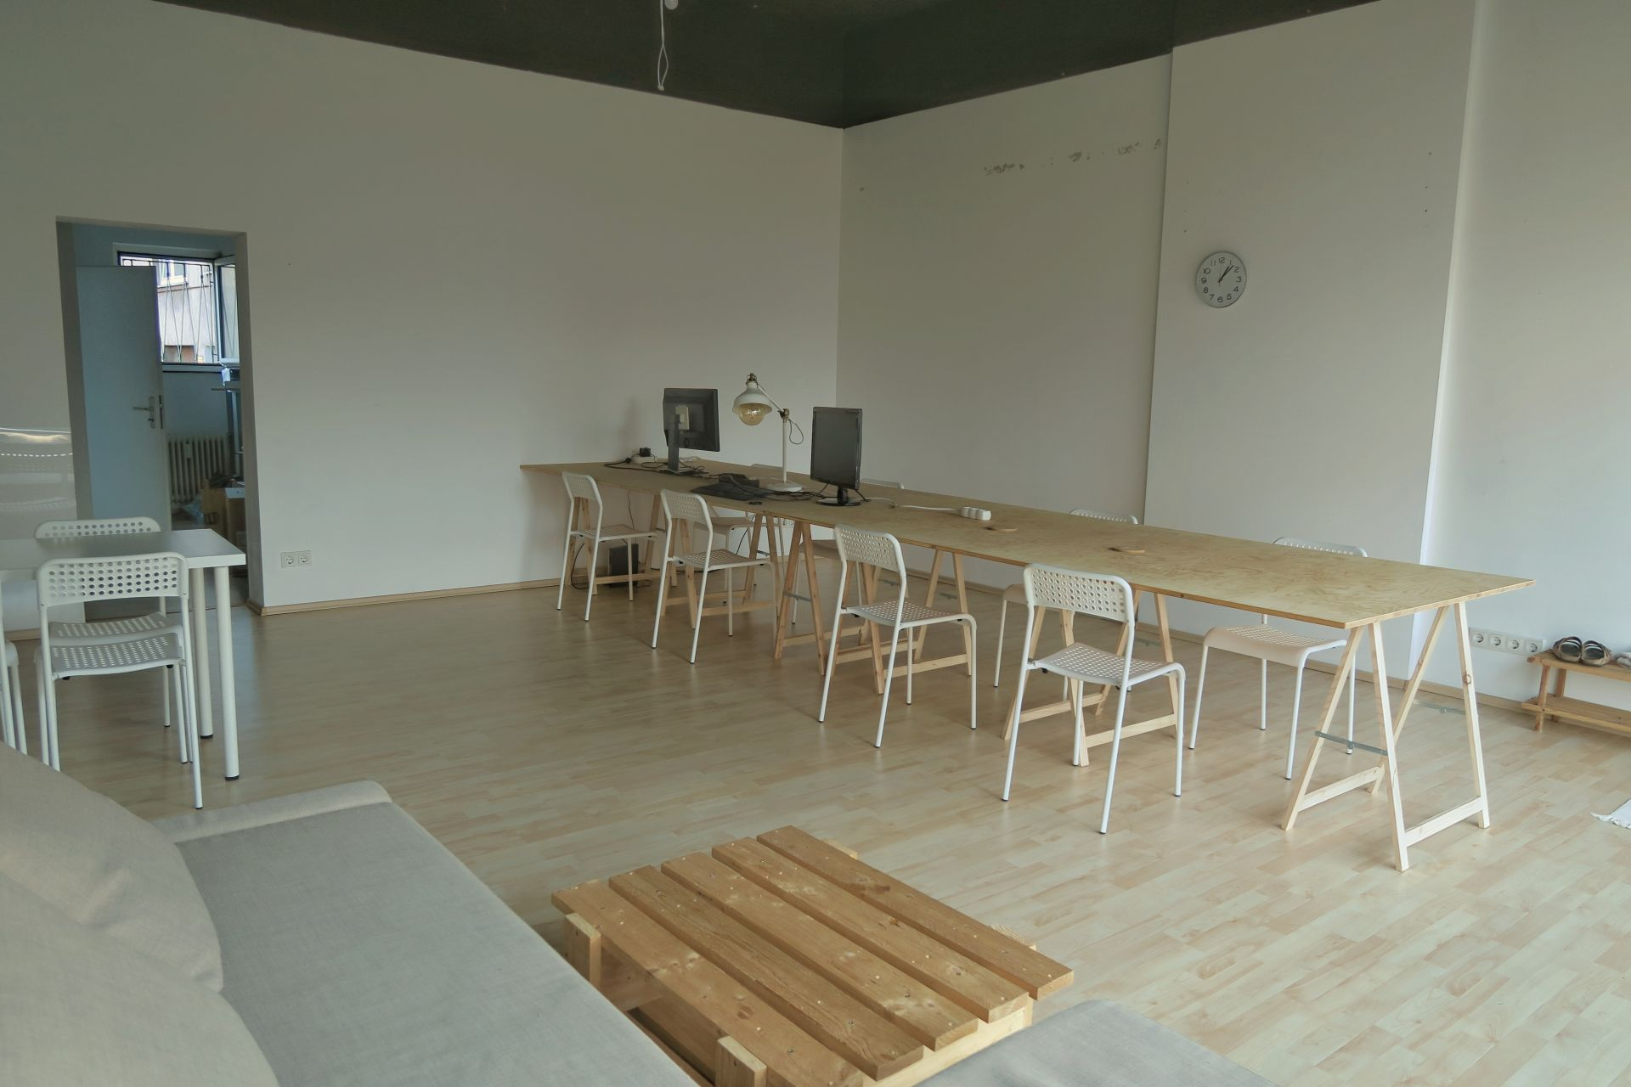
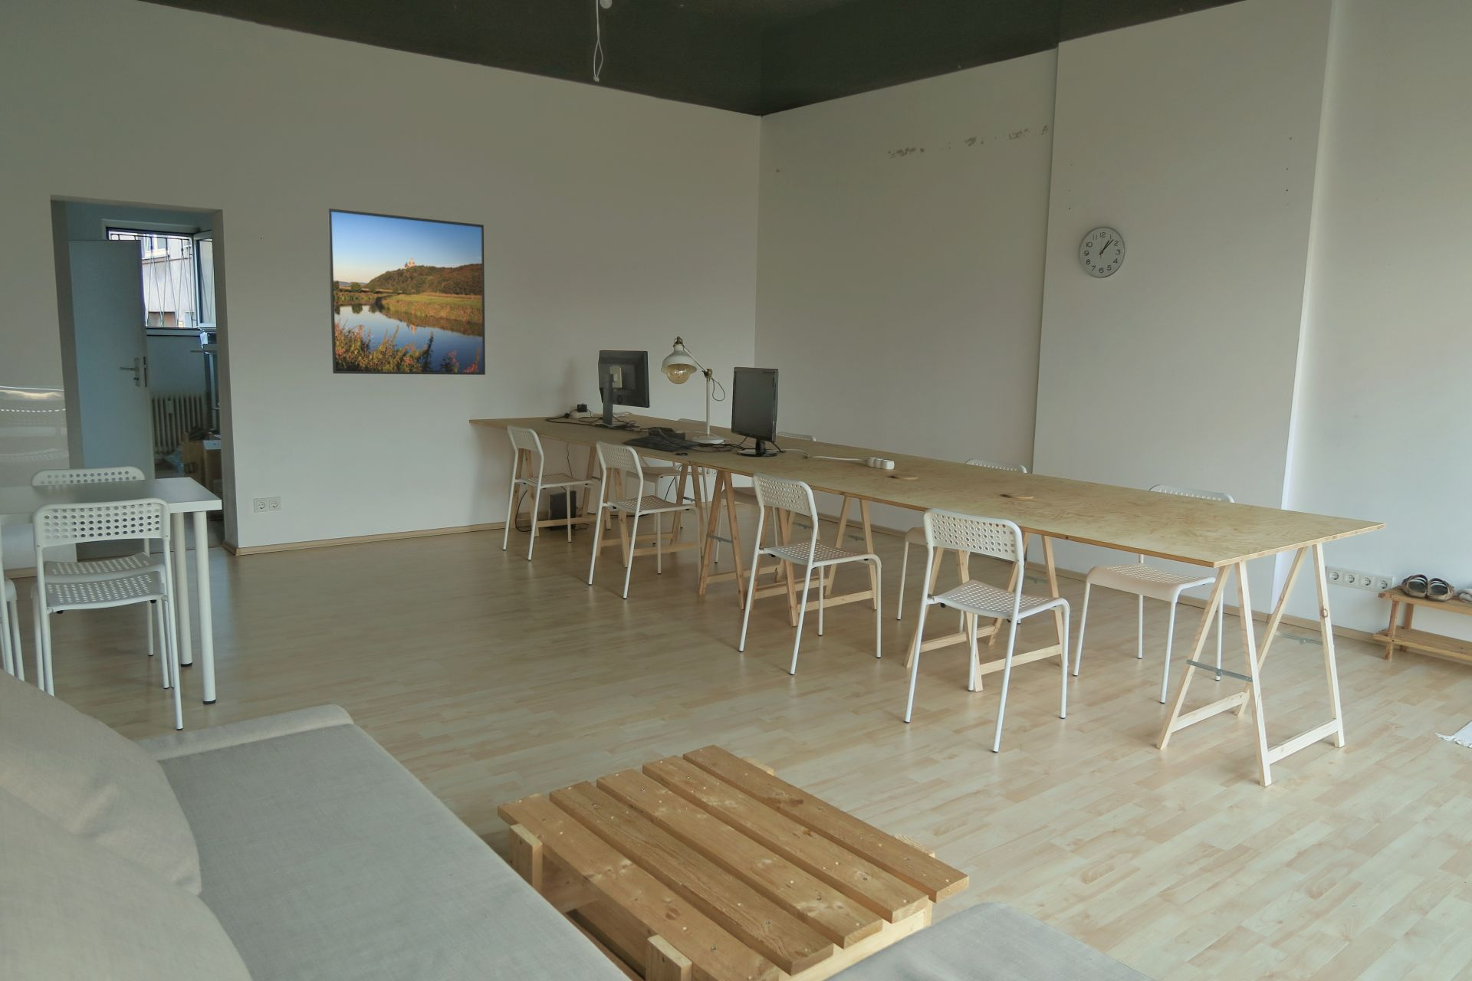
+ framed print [327,208,486,376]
